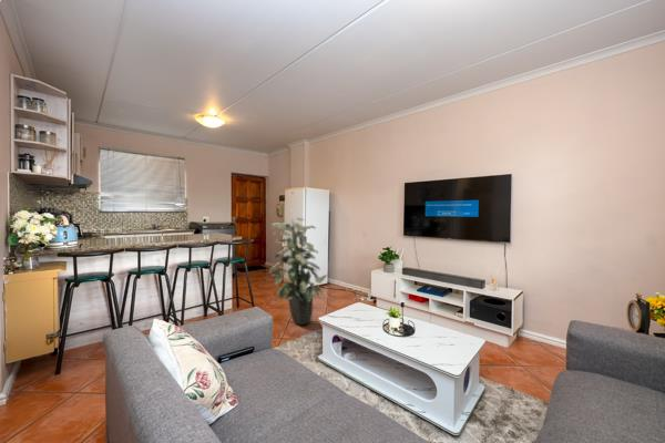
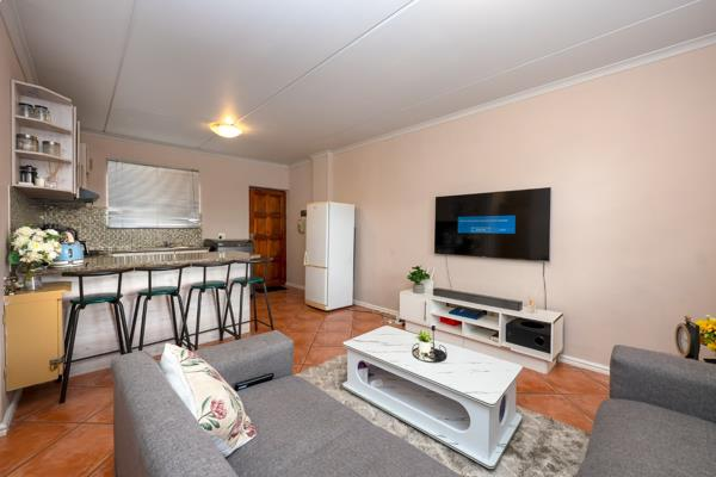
- indoor plant [268,217,328,327]
